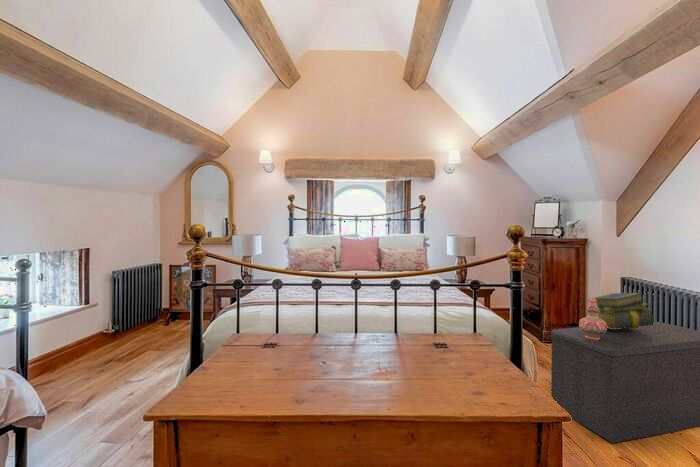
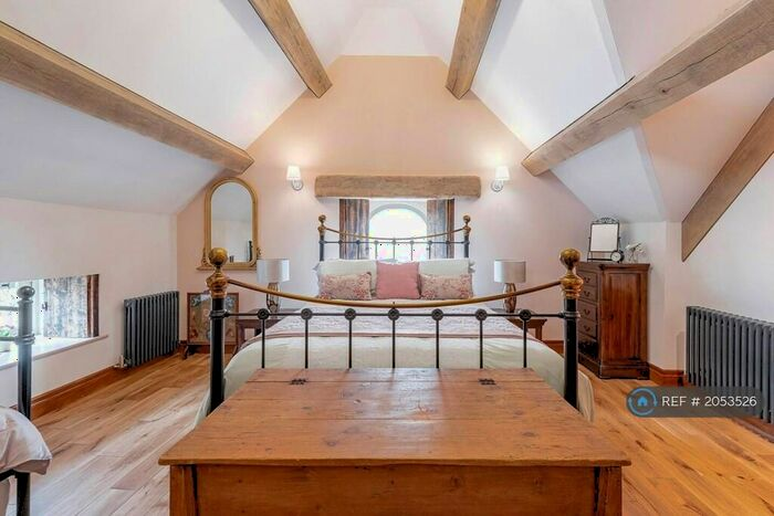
- decorative vase [578,295,607,340]
- bench [550,321,700,444]
- stack of books [588,292,654,329]
